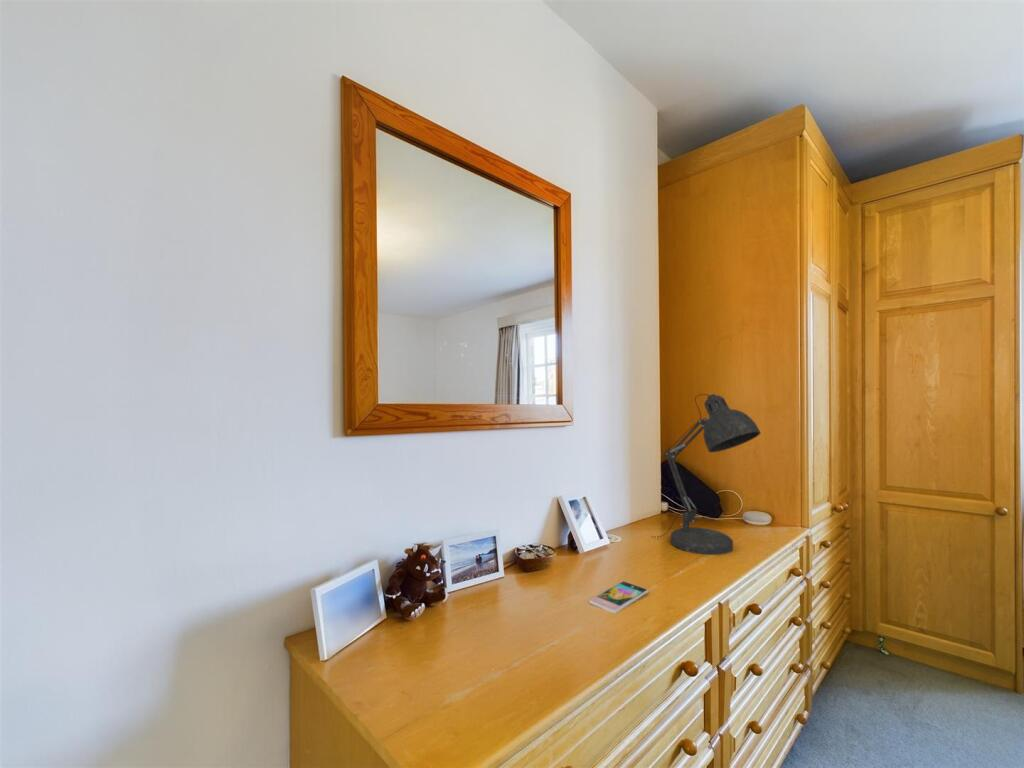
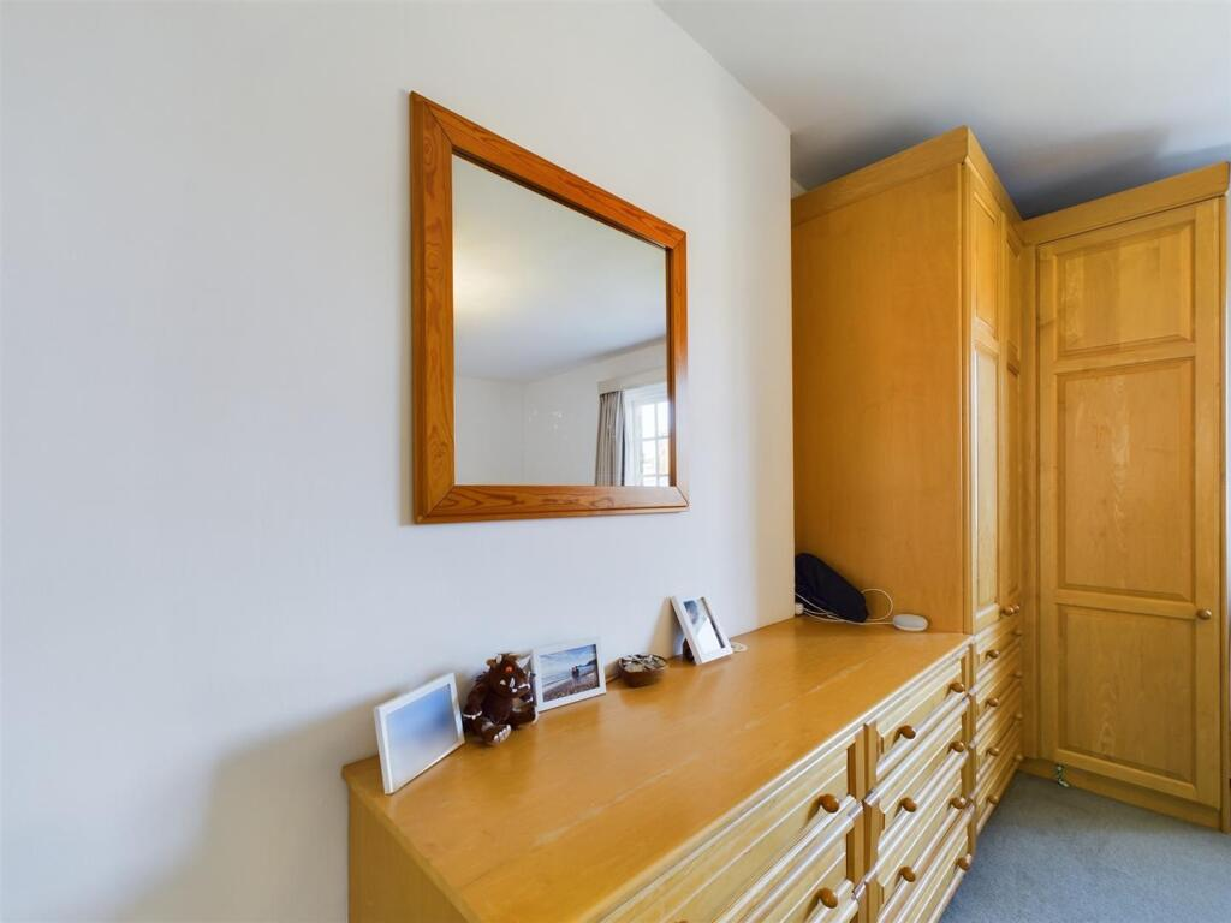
- smartphone [588,580,649,614]
- desk lamp [651,393,762,556]
